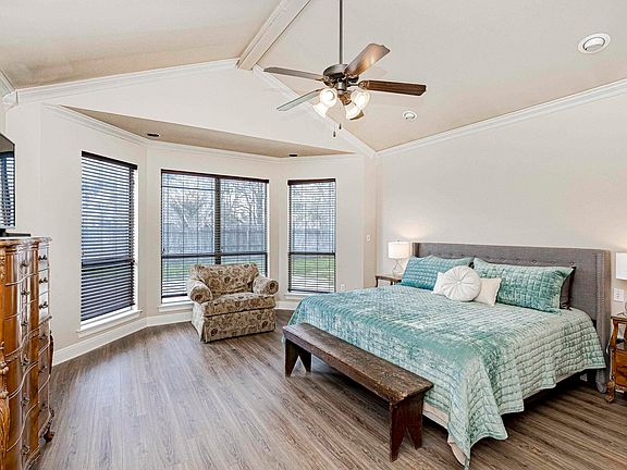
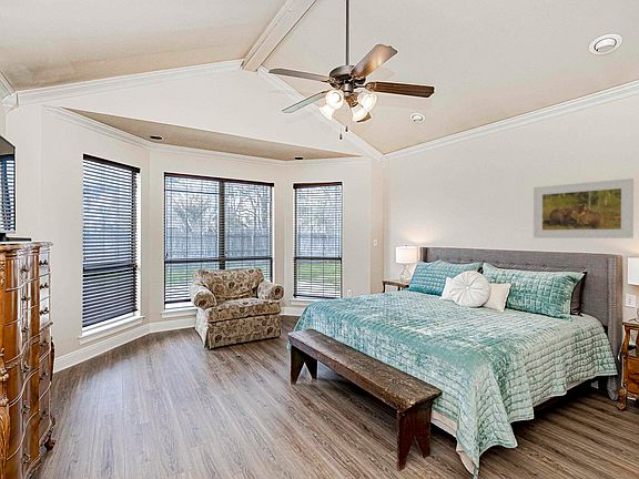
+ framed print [532,177,635,240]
